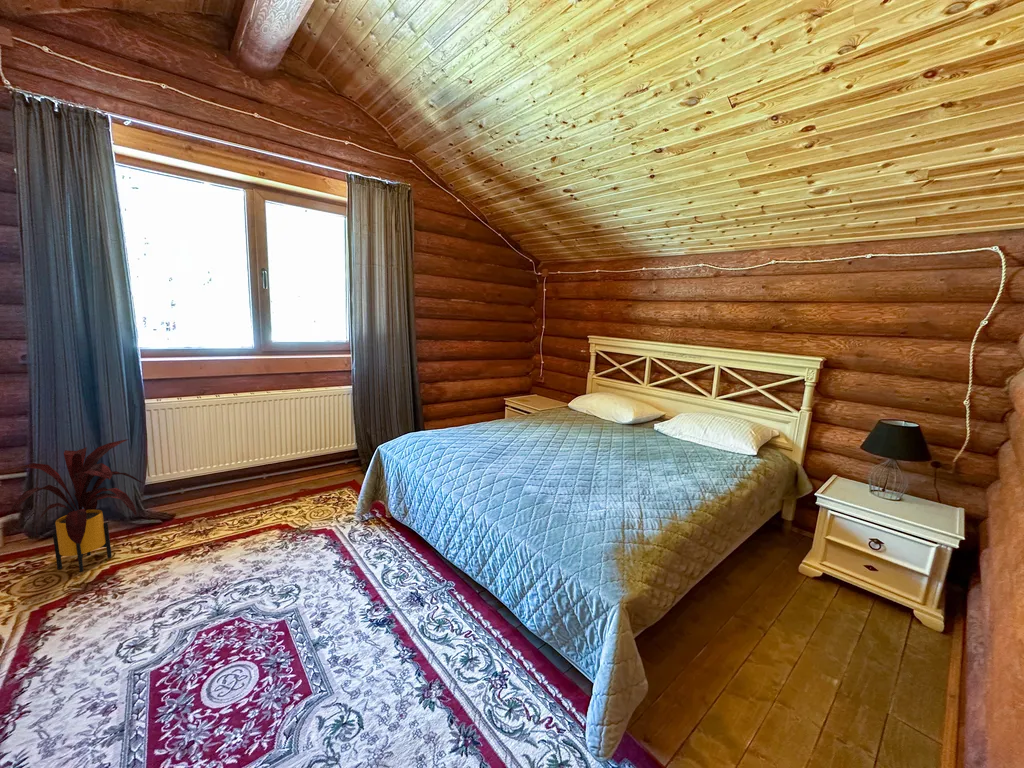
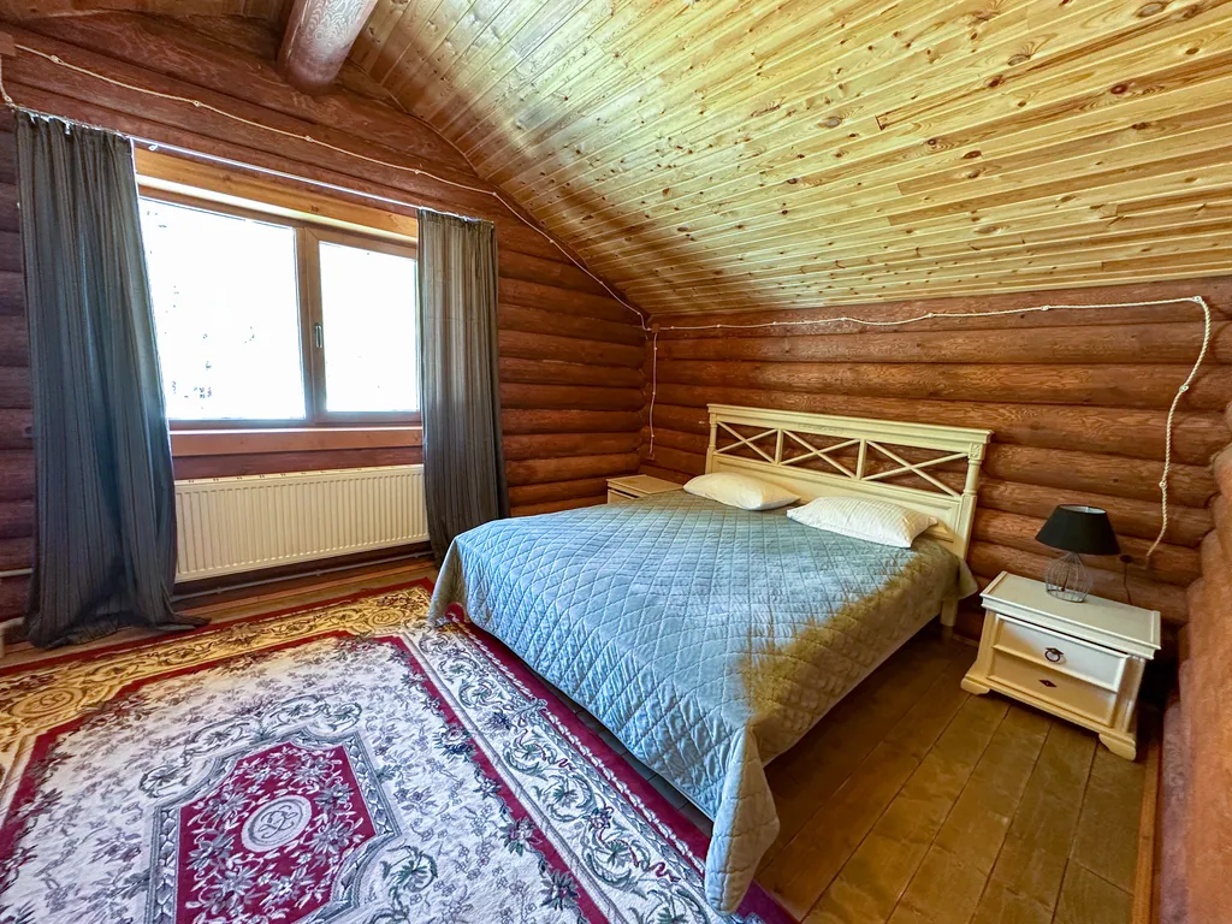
- house plant [0,438,144,573]
